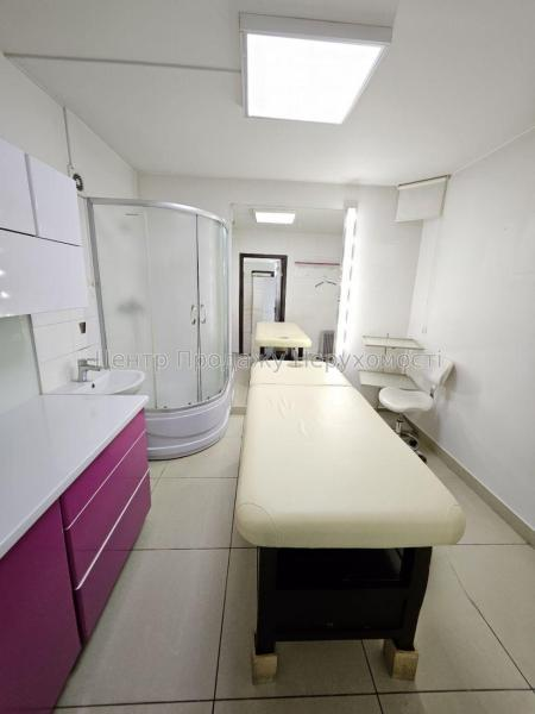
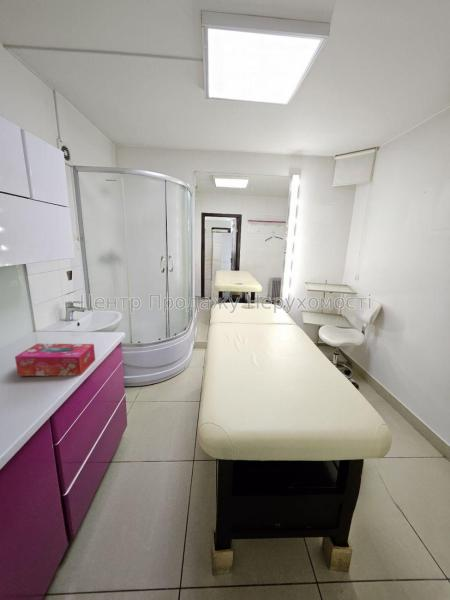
+ tissue box [14,343,96,377]
